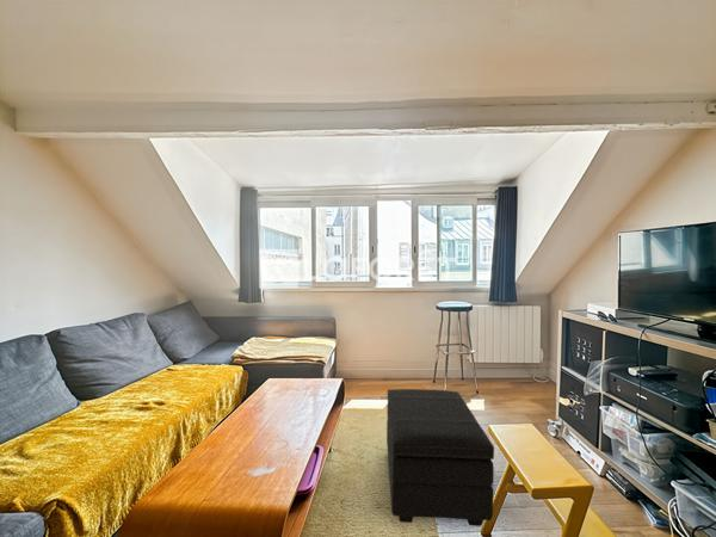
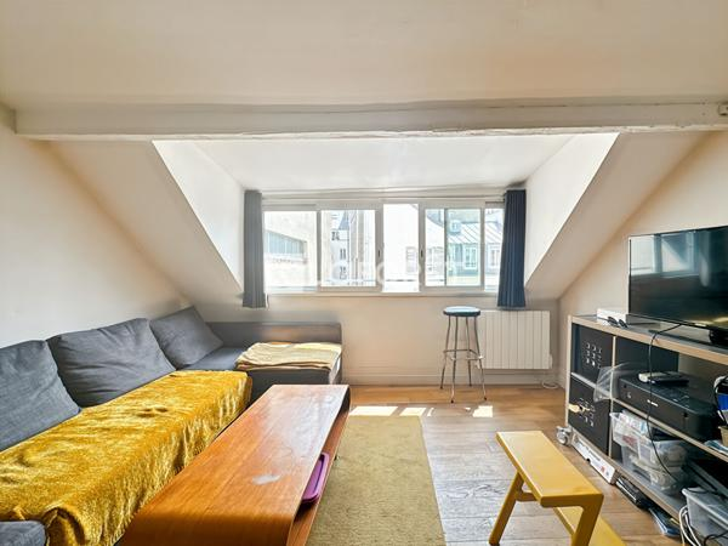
- footstool [385,388,495,527]
